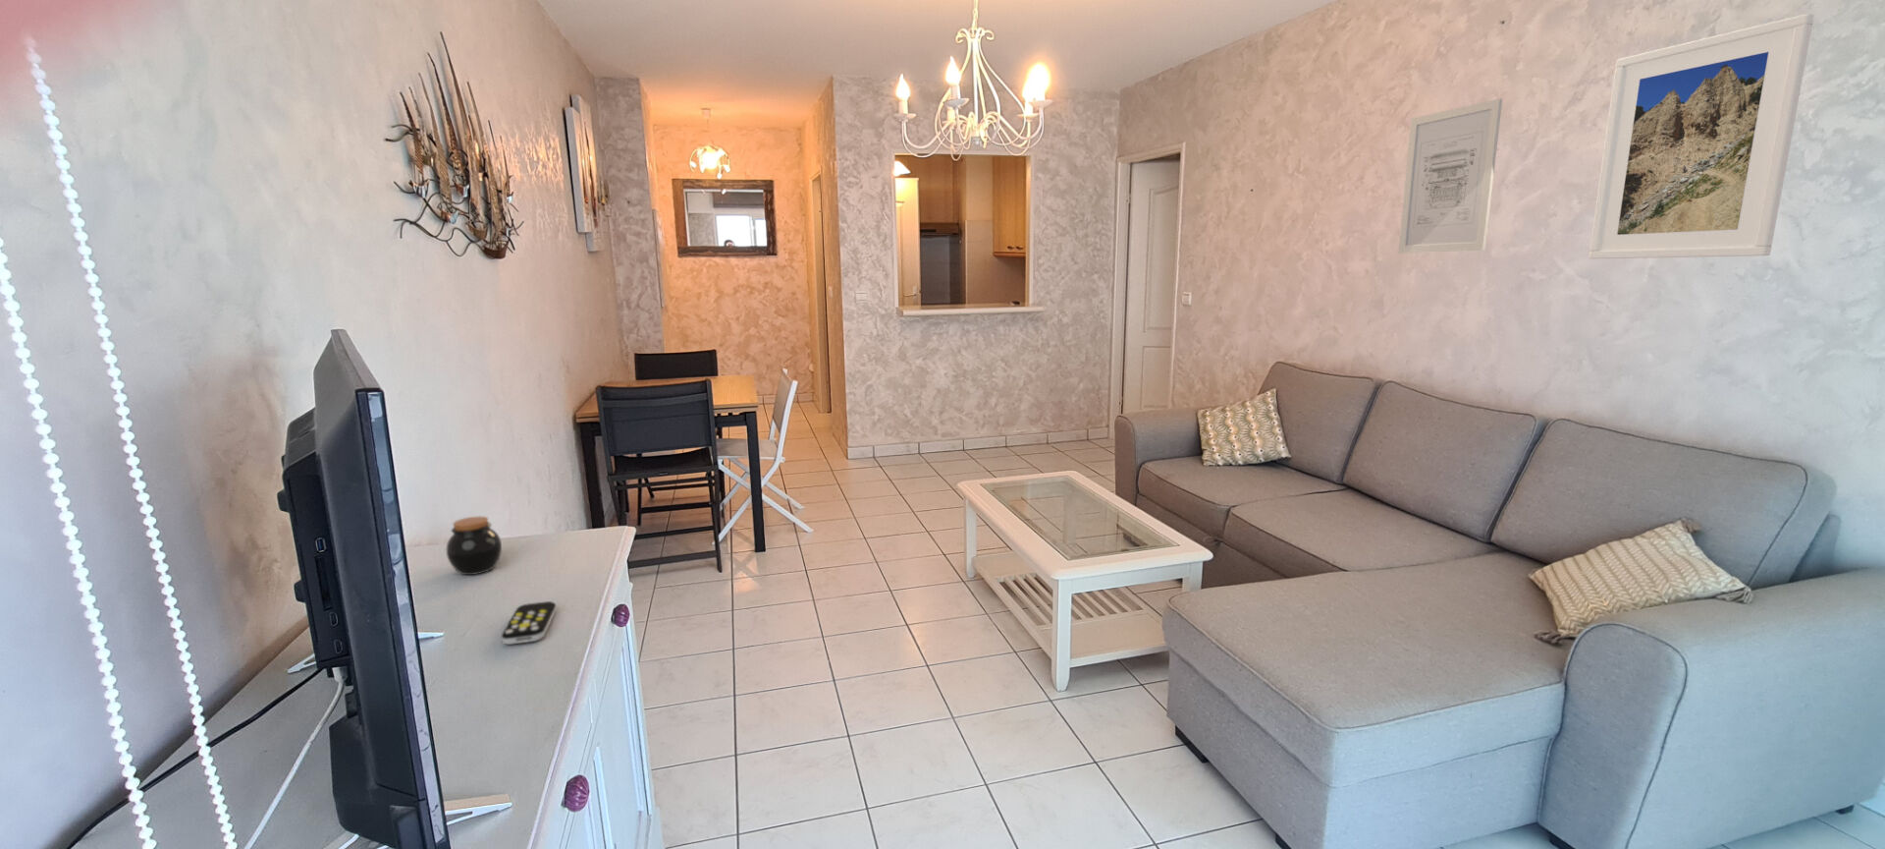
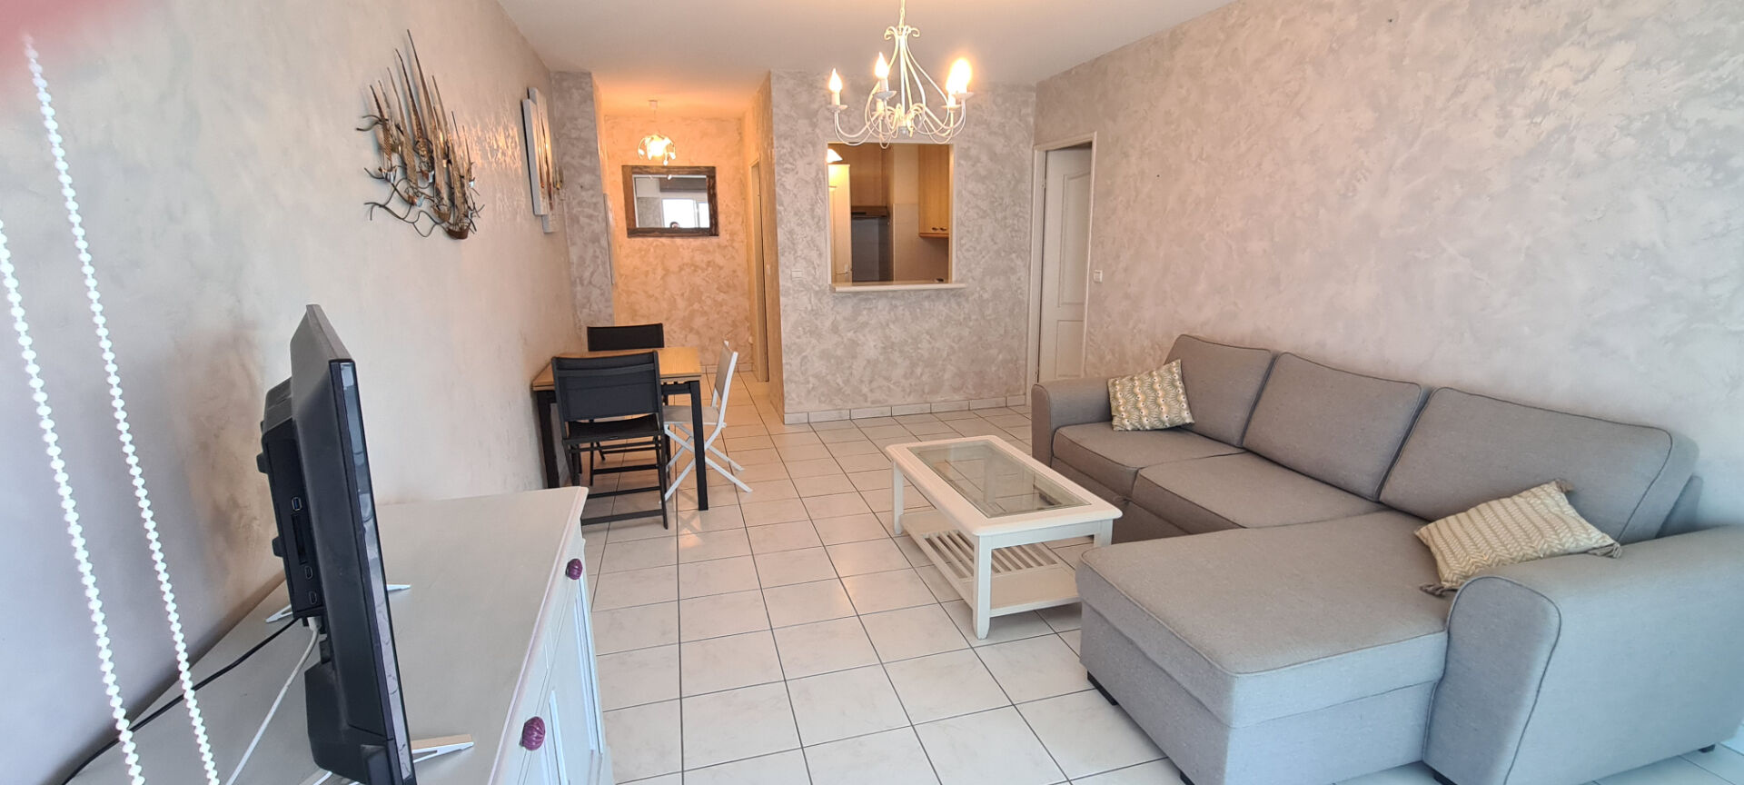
- remote control [500,600,557,646]
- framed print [1588,13,1815,260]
- wall art [1398,97,1503,254]
- jar [446,516,503,576]
